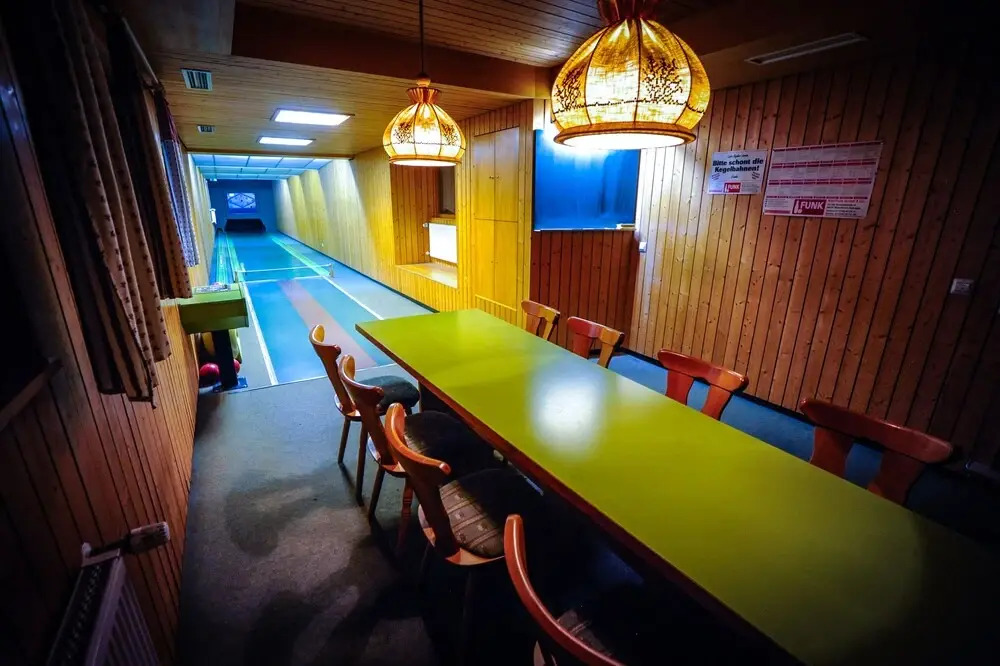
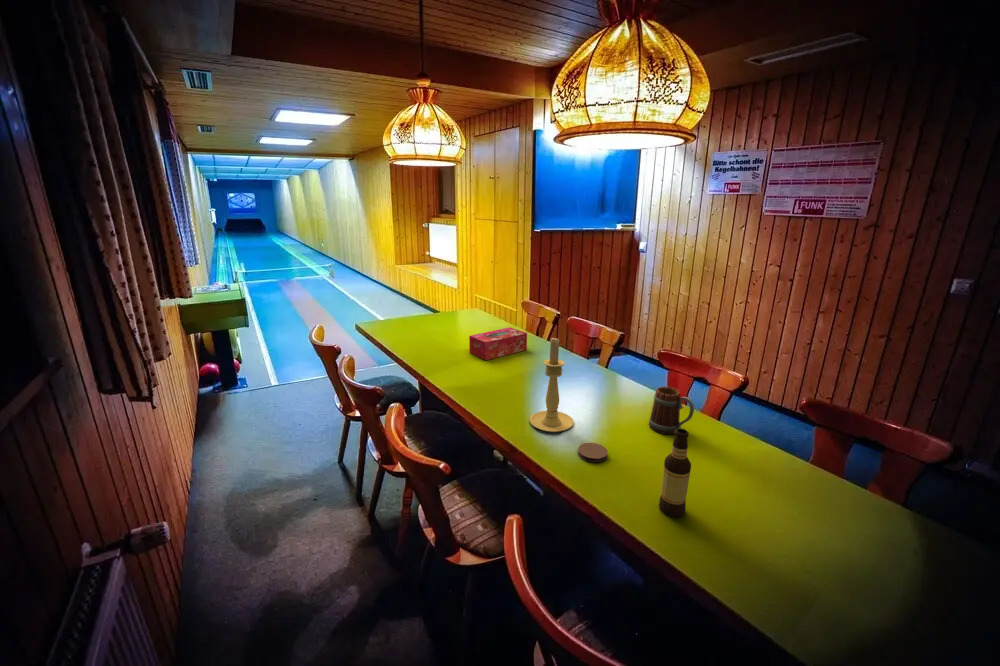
+ beer mug [648,385,695,435]
+ tissue box [468,326,528,361]
+ bottle [658,428,692,518]
+ coaster [577,442,609,463]
+ candle holder [529,337,575,433]
